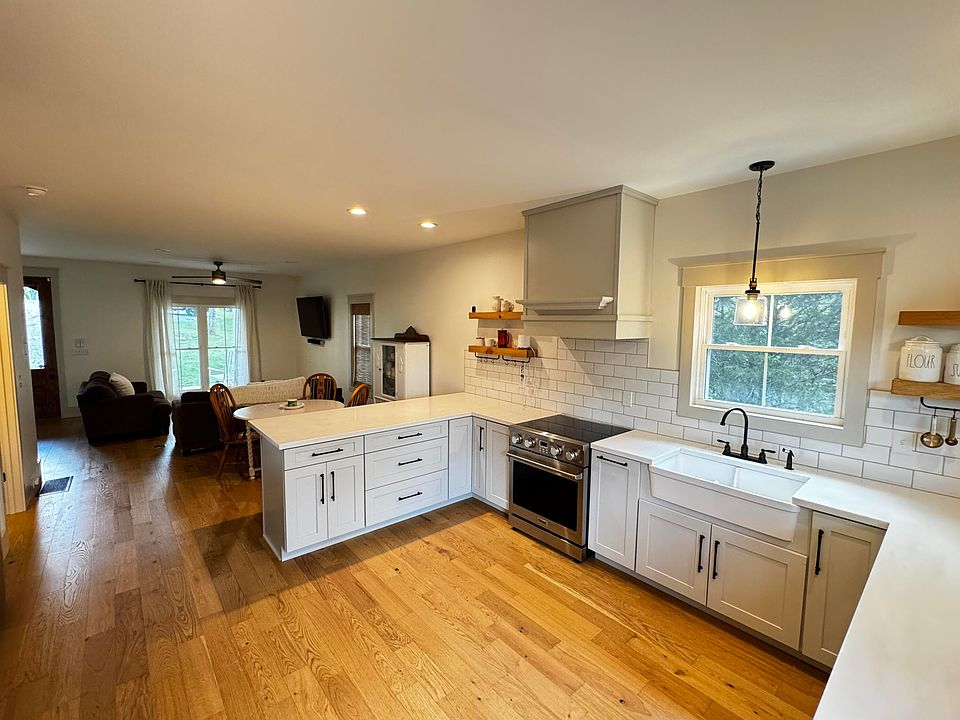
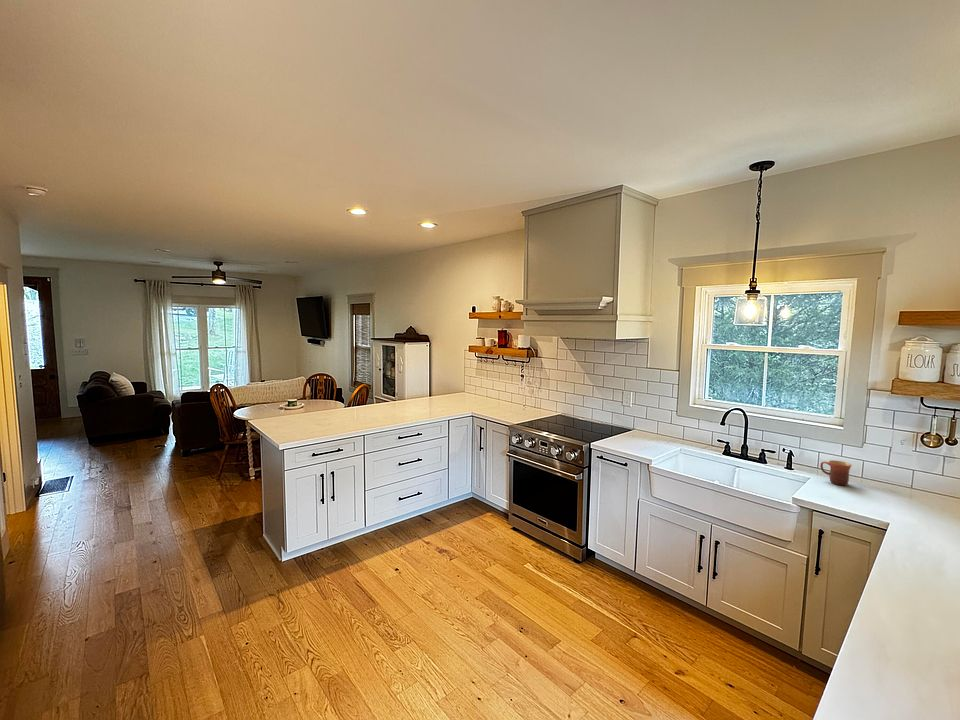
+ mug [819,459,853,486]
